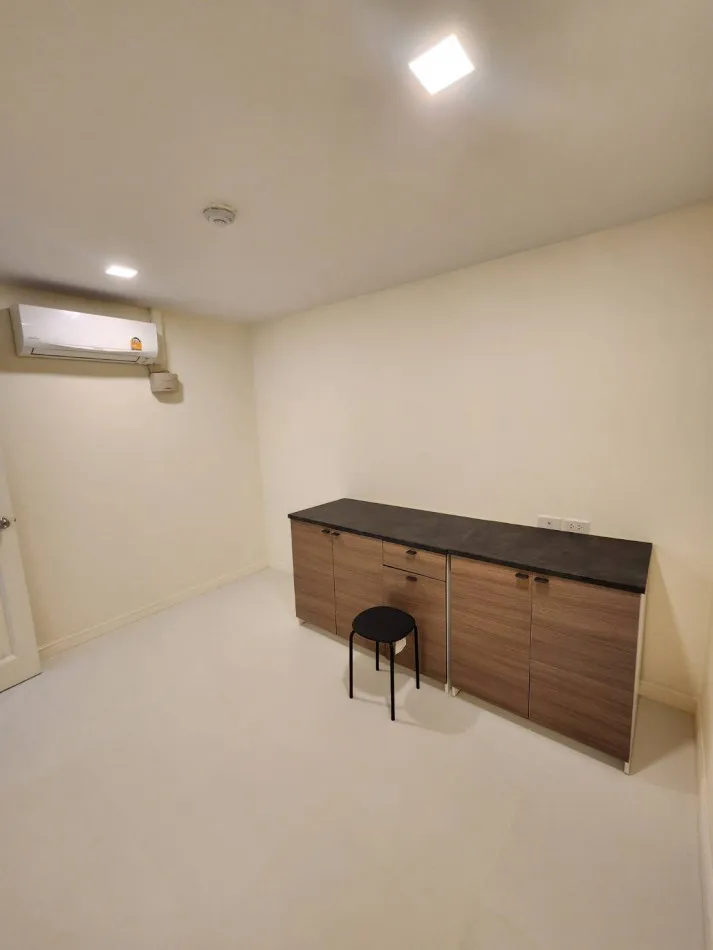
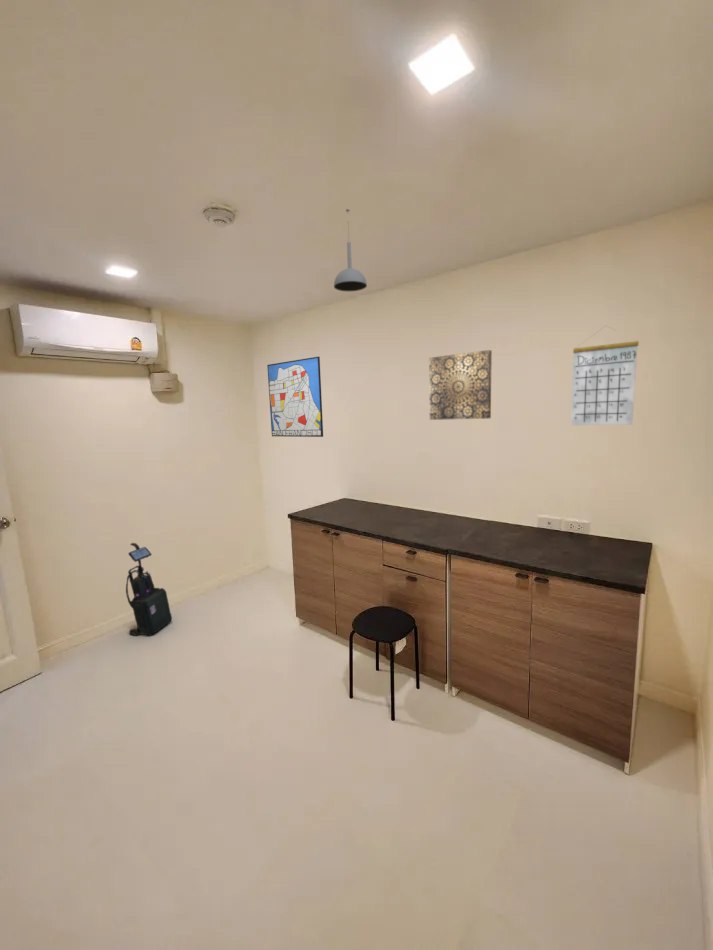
+ wall art [266,356,324,438]
+ calendar [570,325,640,426]
+ vacuum cleaner [125,542,173,637]
+ wall art [428,349,493,421]
+ pendant light [333,208,368,292]
